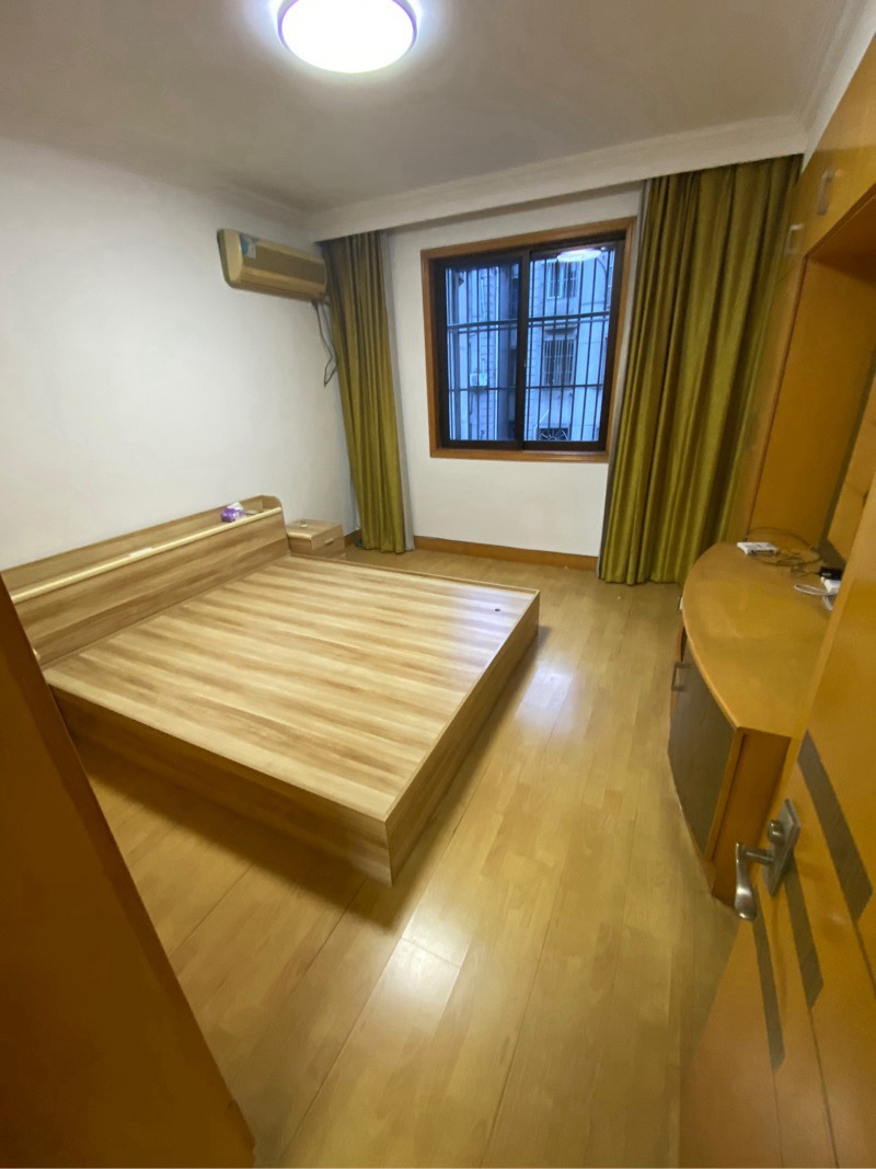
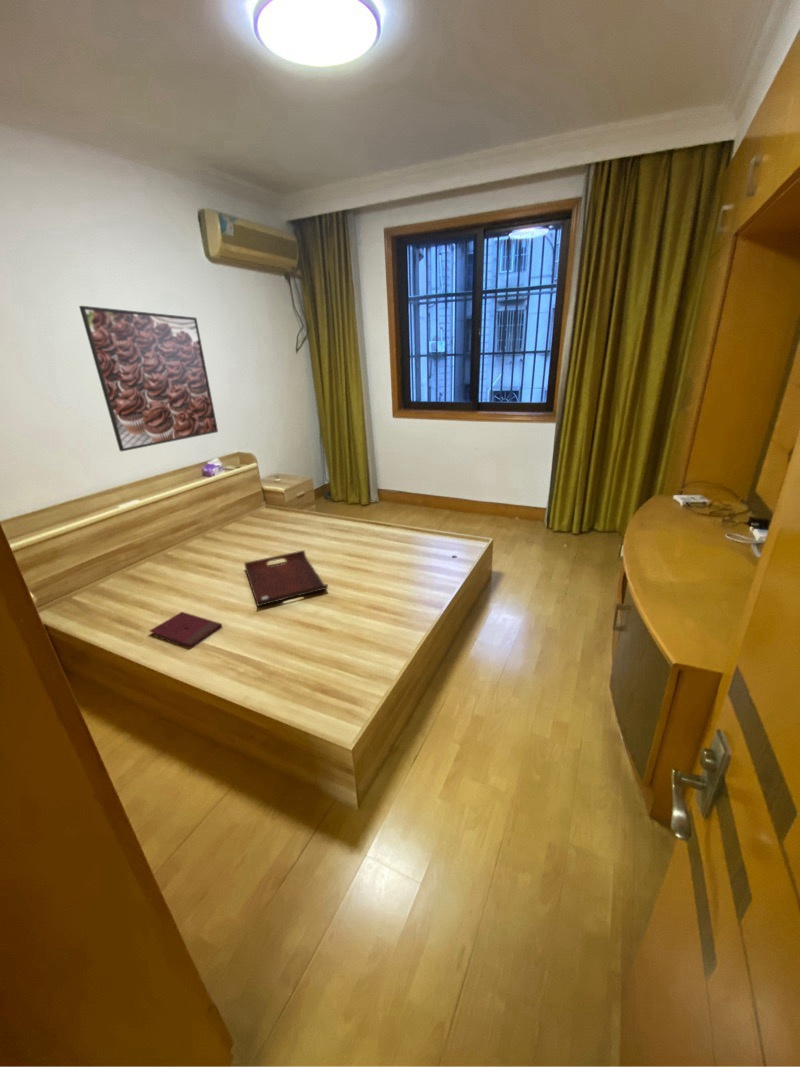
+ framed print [78,305,219,452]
+ book [149,611,223,650]
+ serving tray [243,549,329,607]
